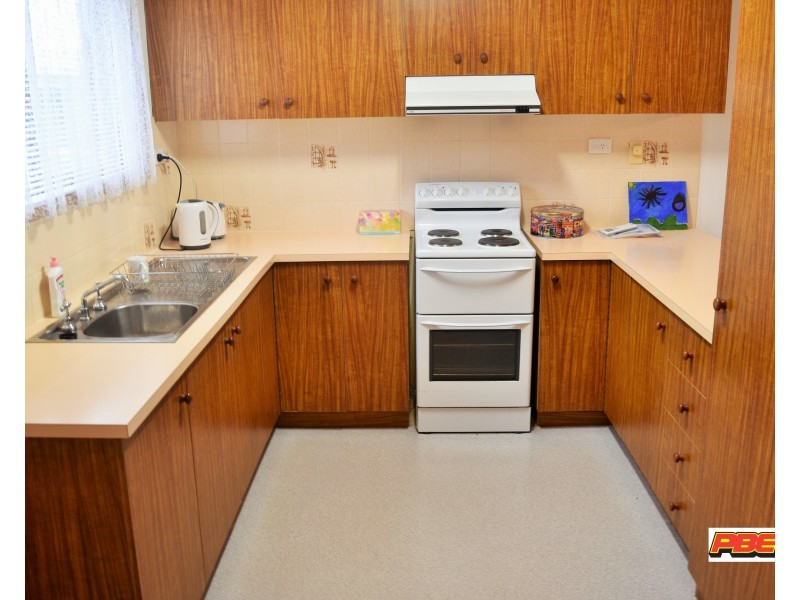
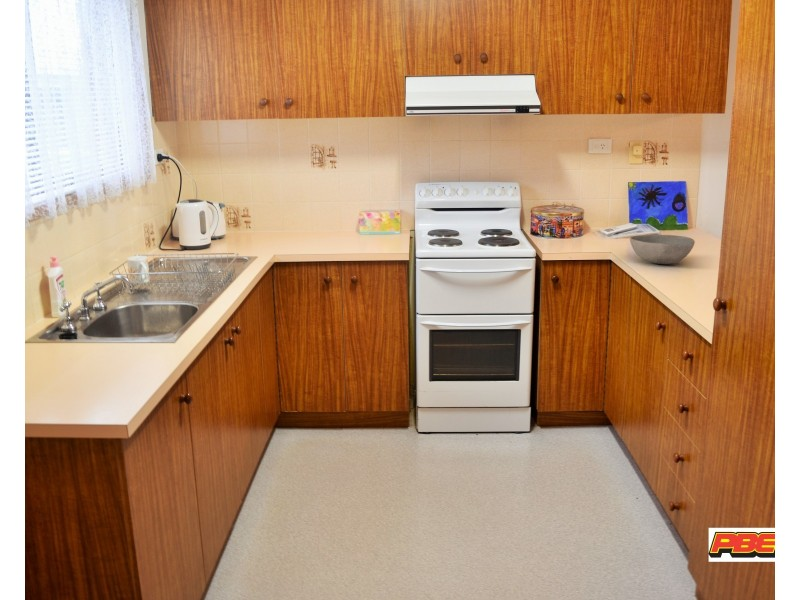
+ bowl [629,234,696,265]
